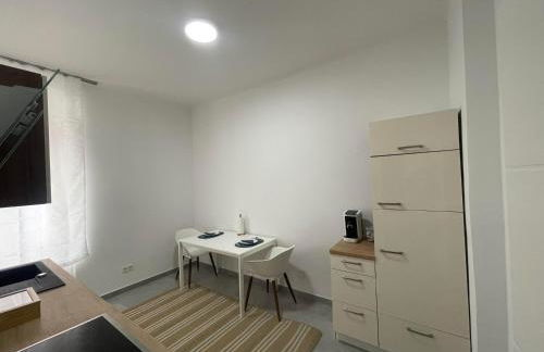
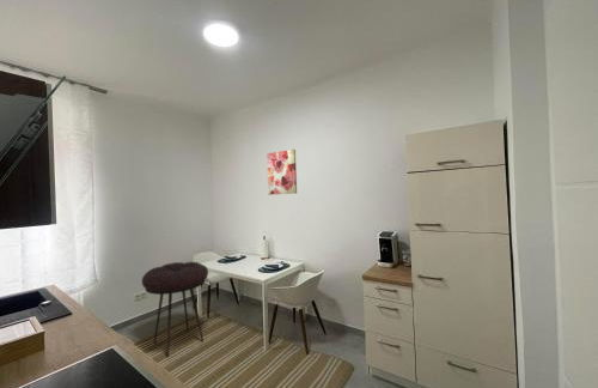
+ wall art [266,148,298,196]
+ stool [141,261,209,358]
